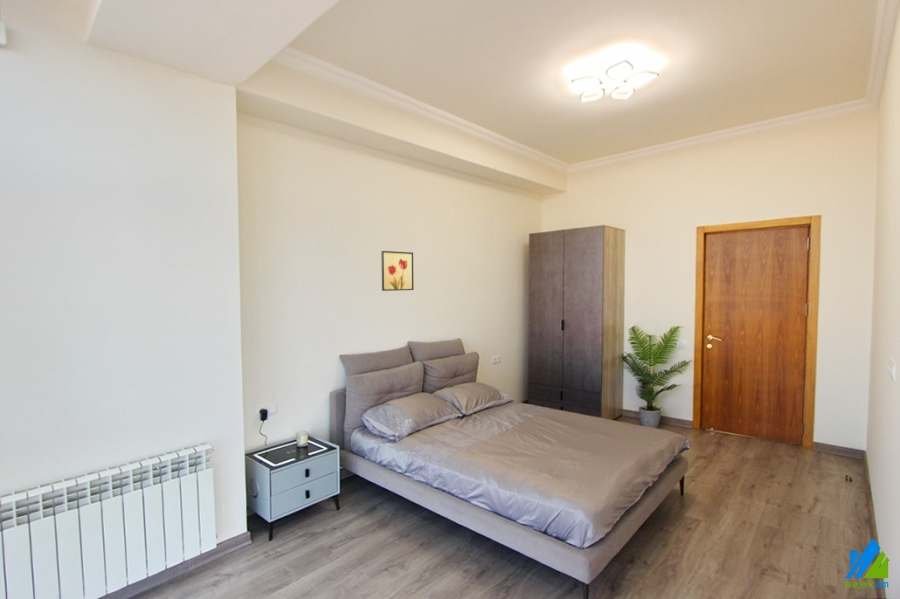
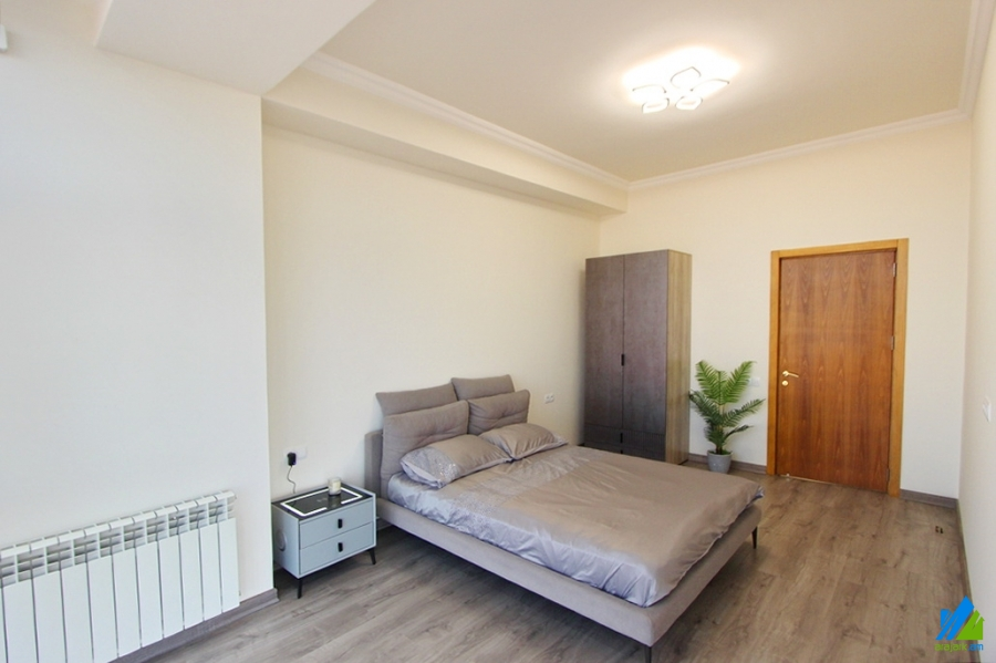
- wall art [380,250,415,292]
